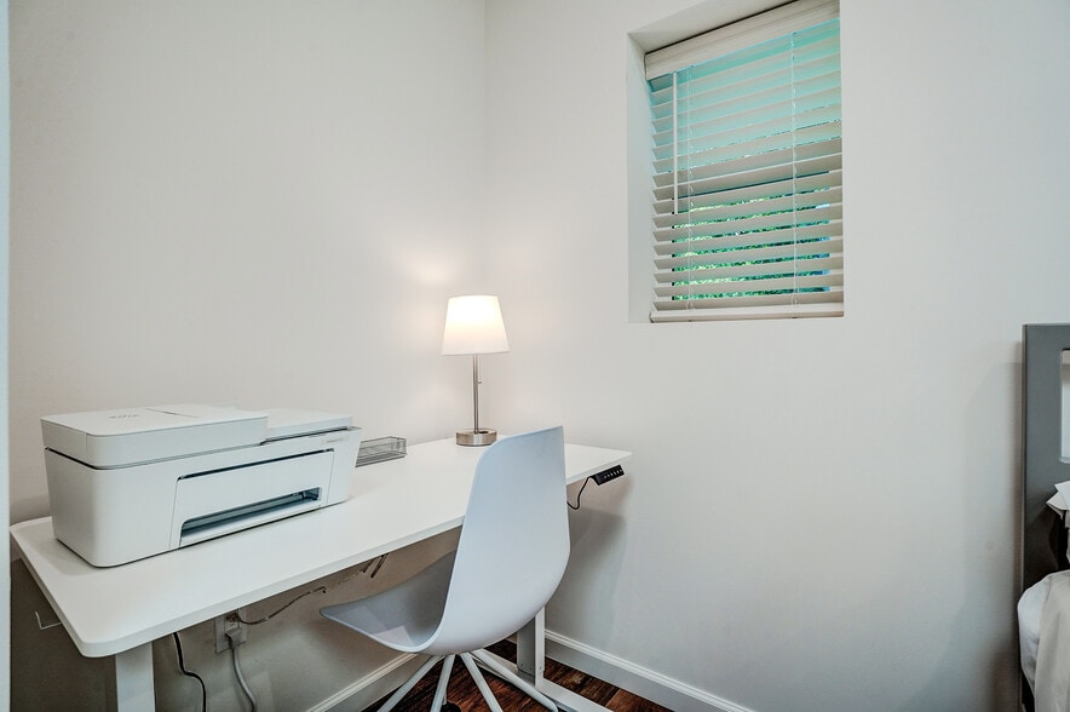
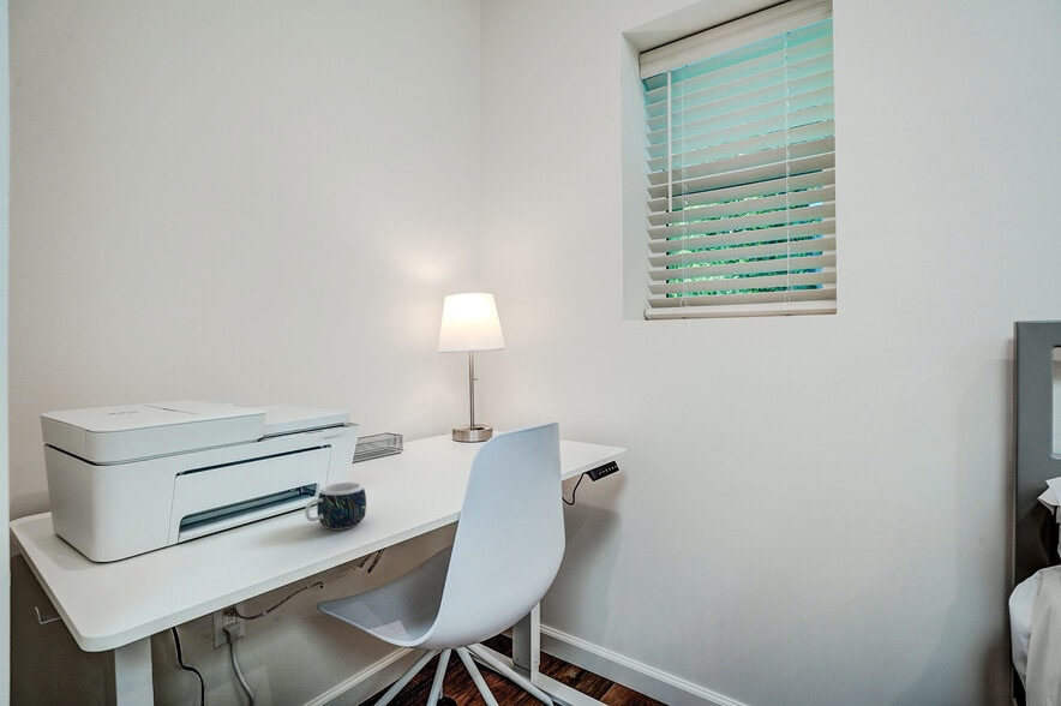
+ mug [304,481,367,531]
